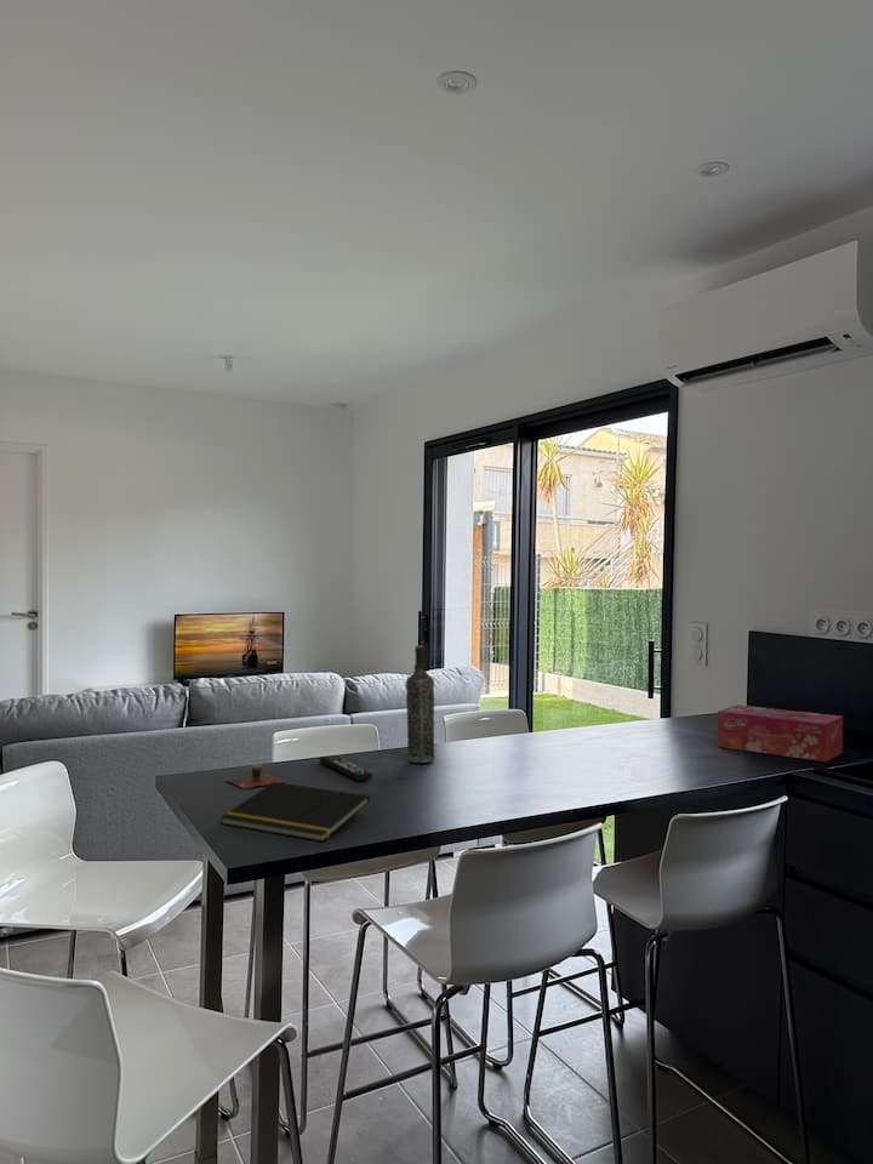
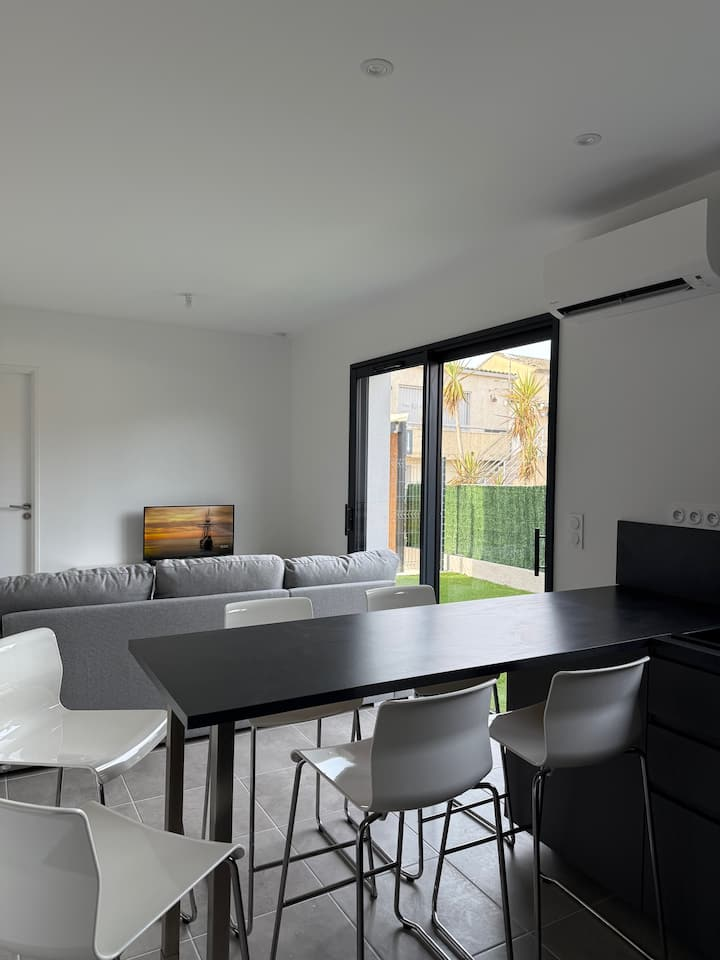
- notepad [219,782,371,843]
- cup [224,764,286,791]
- bottle [405,644,436,764]
- remote control [319,754,373,782]
- tissue box [717,704,844,763]
